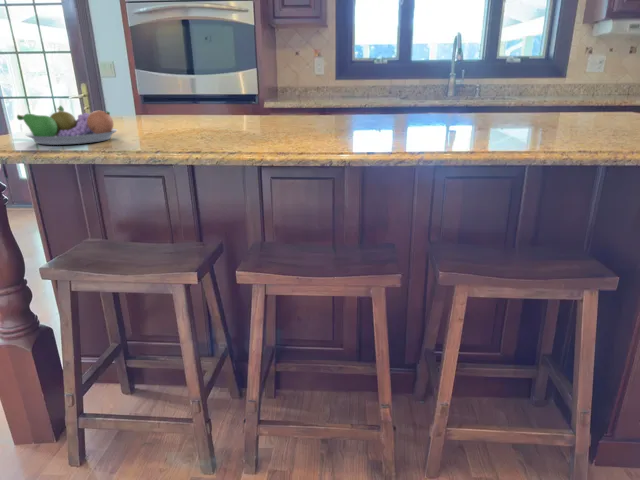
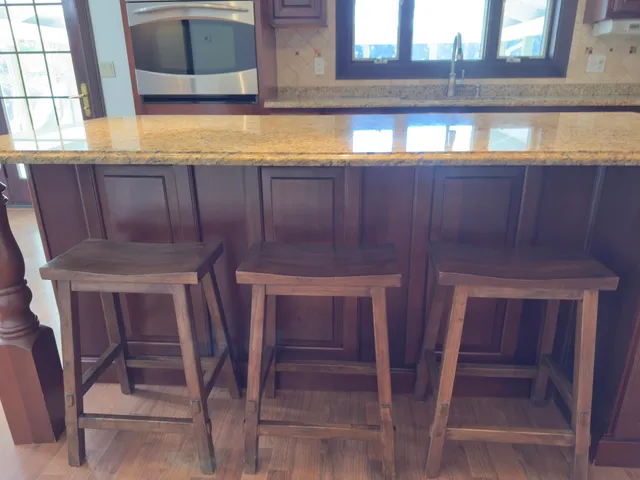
- fruit bowl [16,105,118,146]
